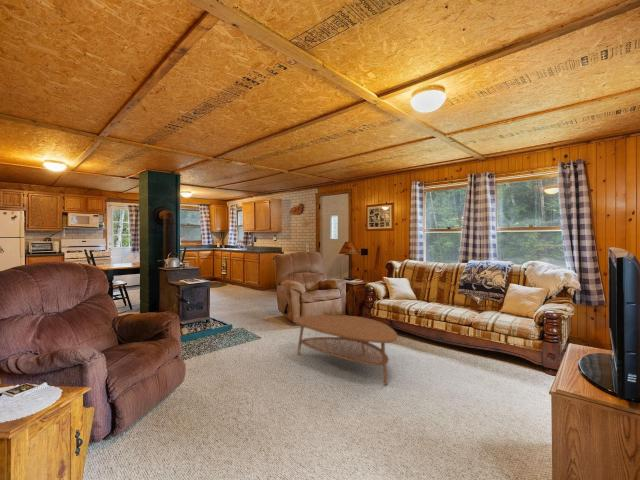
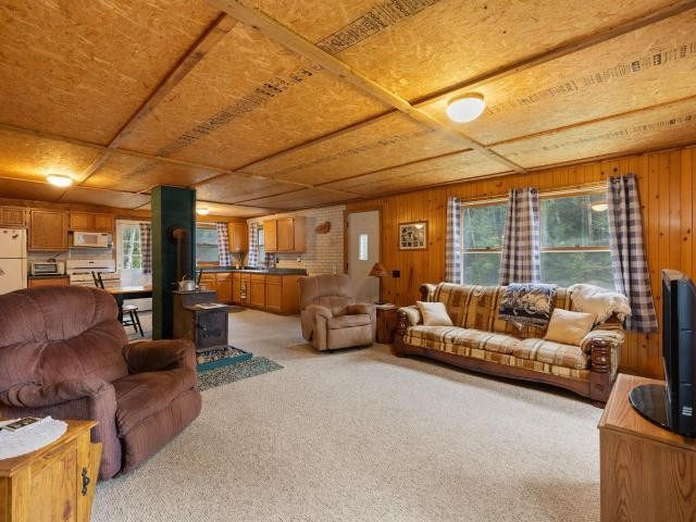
- coffee table [292,314,399,386]
